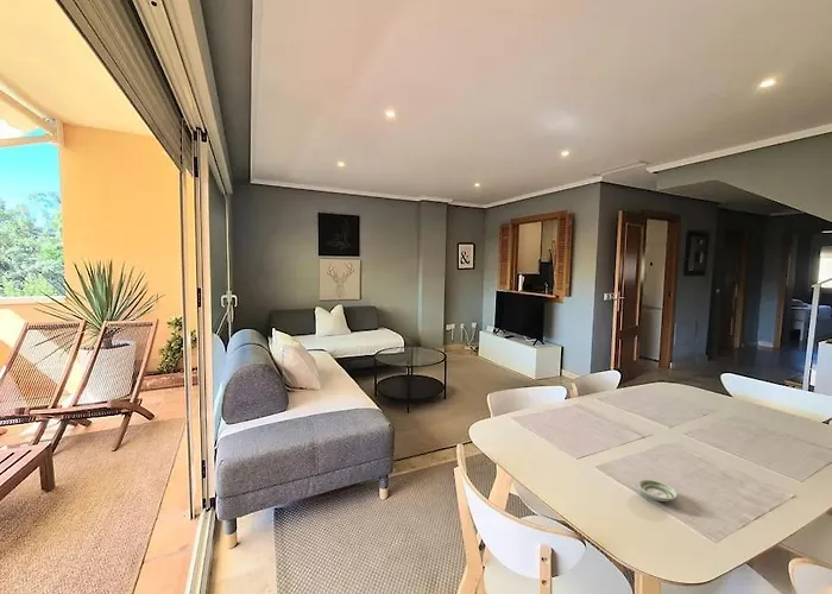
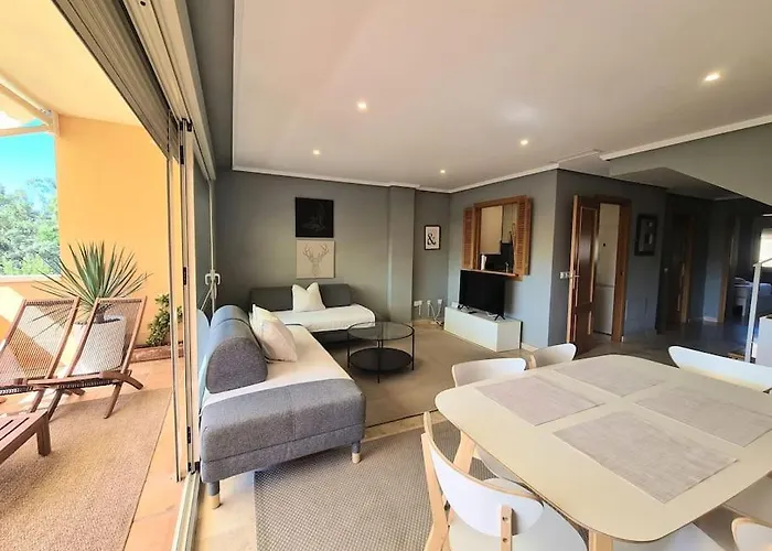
- saucer [637,479,679,503]
